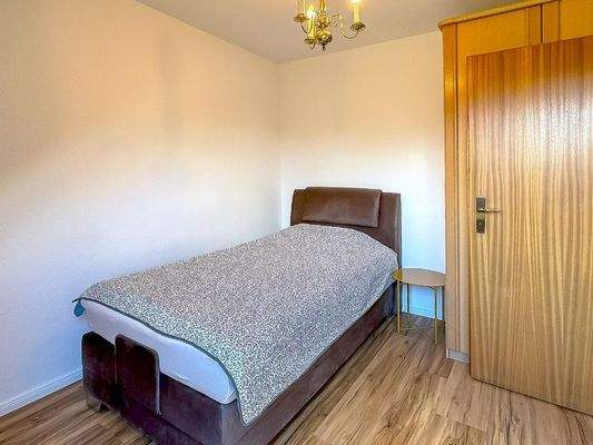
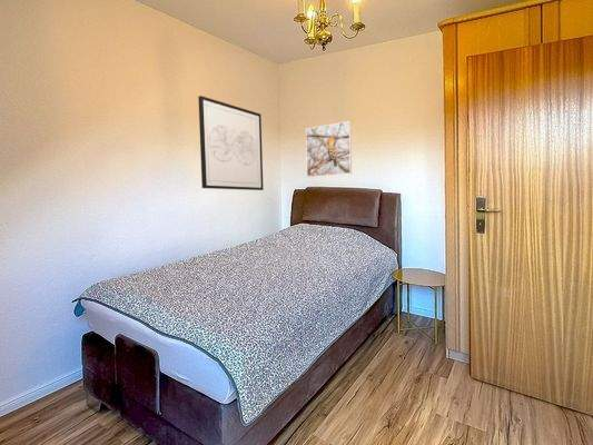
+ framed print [305,120,353,178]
+ wall art [197,95,265,191]
